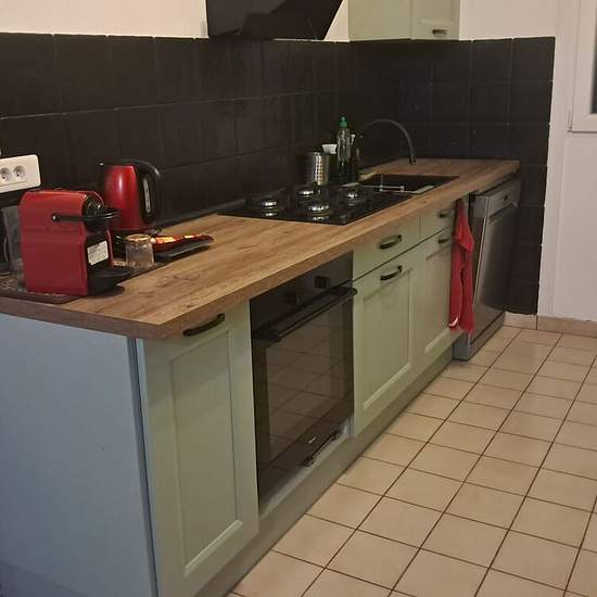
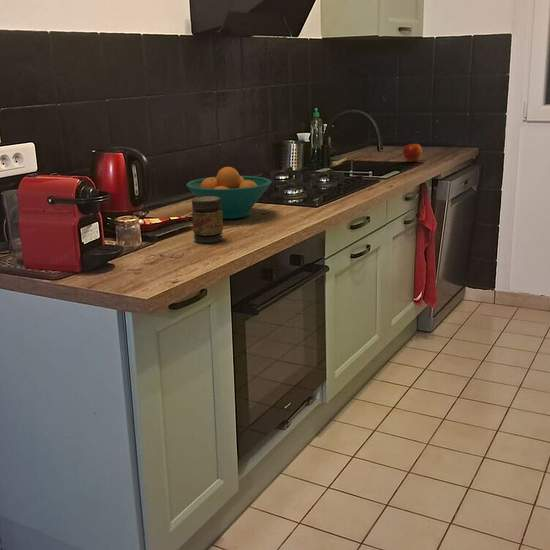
+ jar [191,196,224,244]
+ fruit bowl [186,166,272,220]
+ apple [402,140,423,163]
